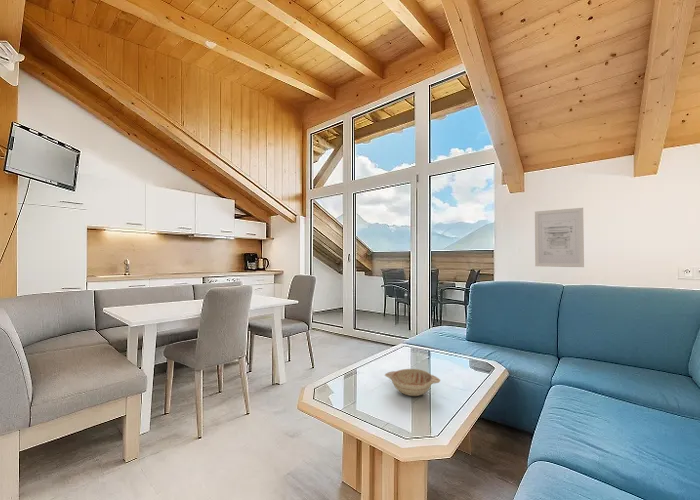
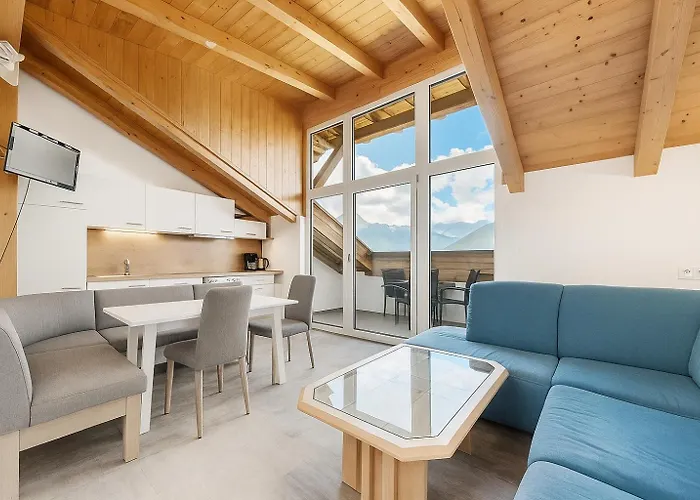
- decorative bowl [384,368,441,397]
- wall art [534,207,585,268]
